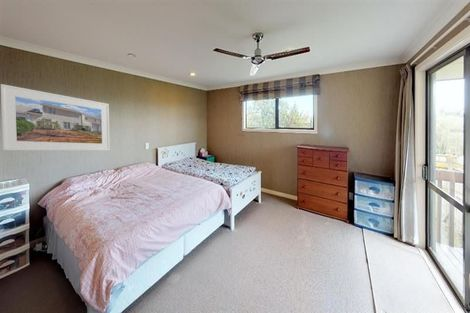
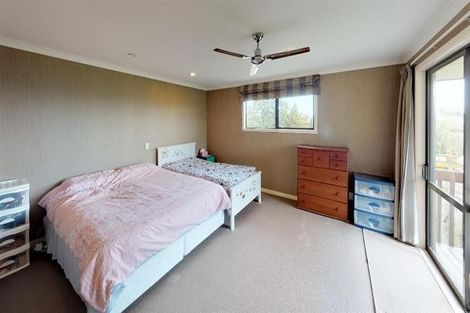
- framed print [0,83,111,152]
